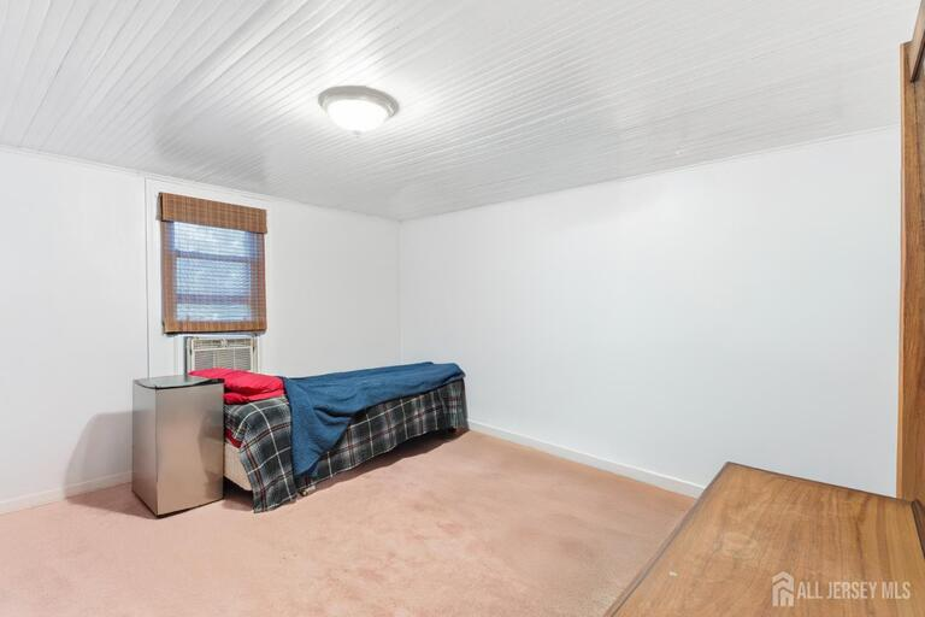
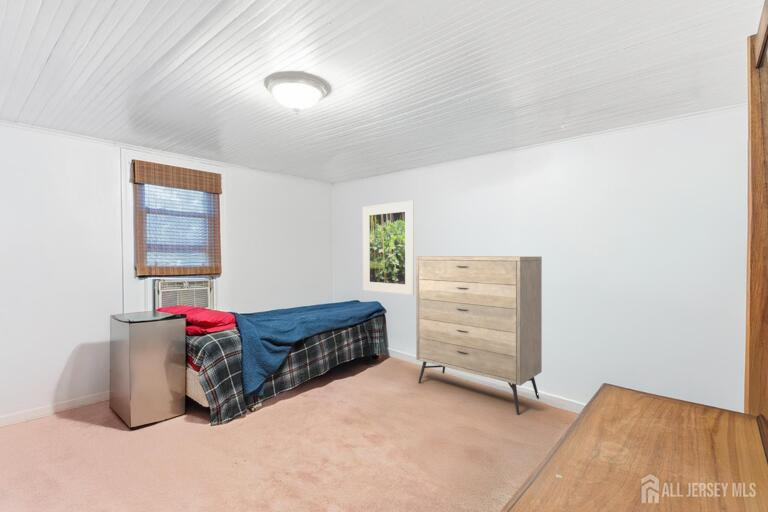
+ dresser [415,255,543,415]
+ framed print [362,199,415,296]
